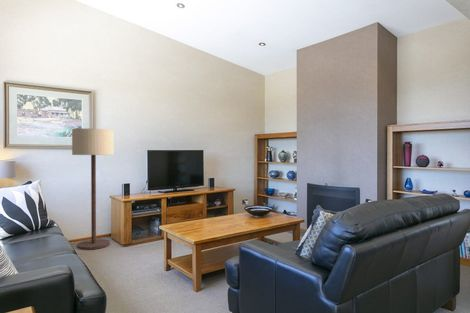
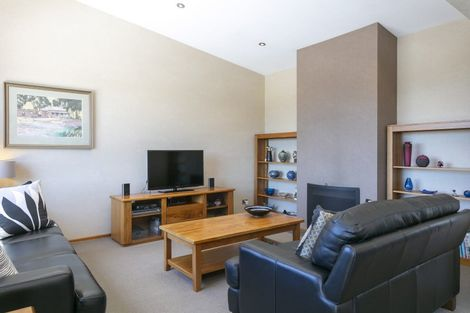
- floor lamp [71,128,115,251]
